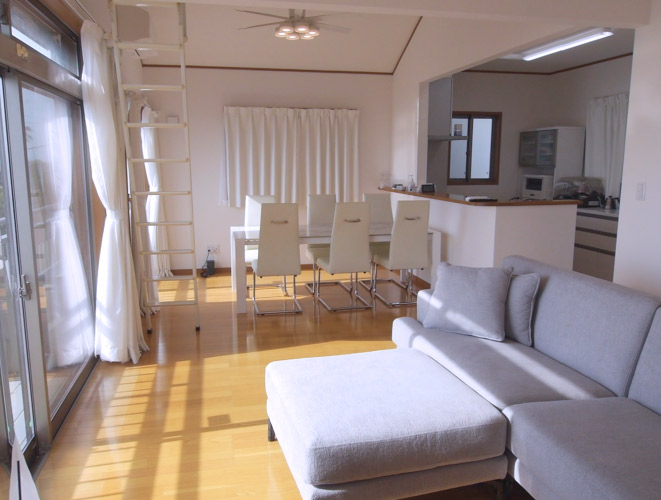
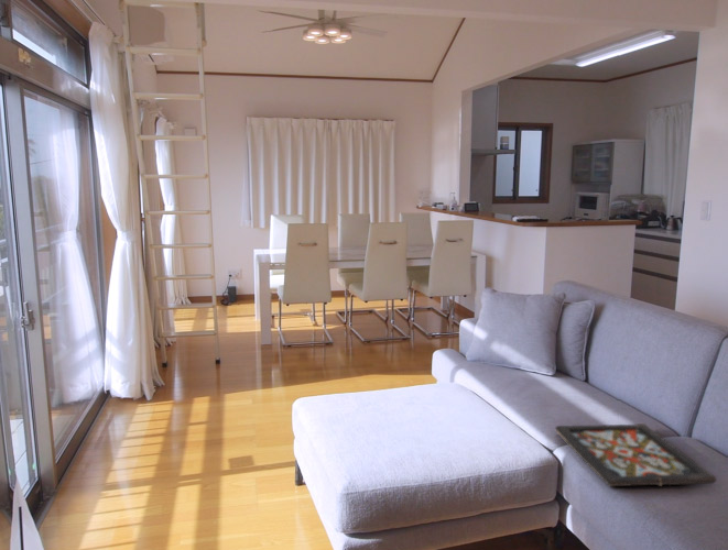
+ decorative tray [554,422,717,487]
